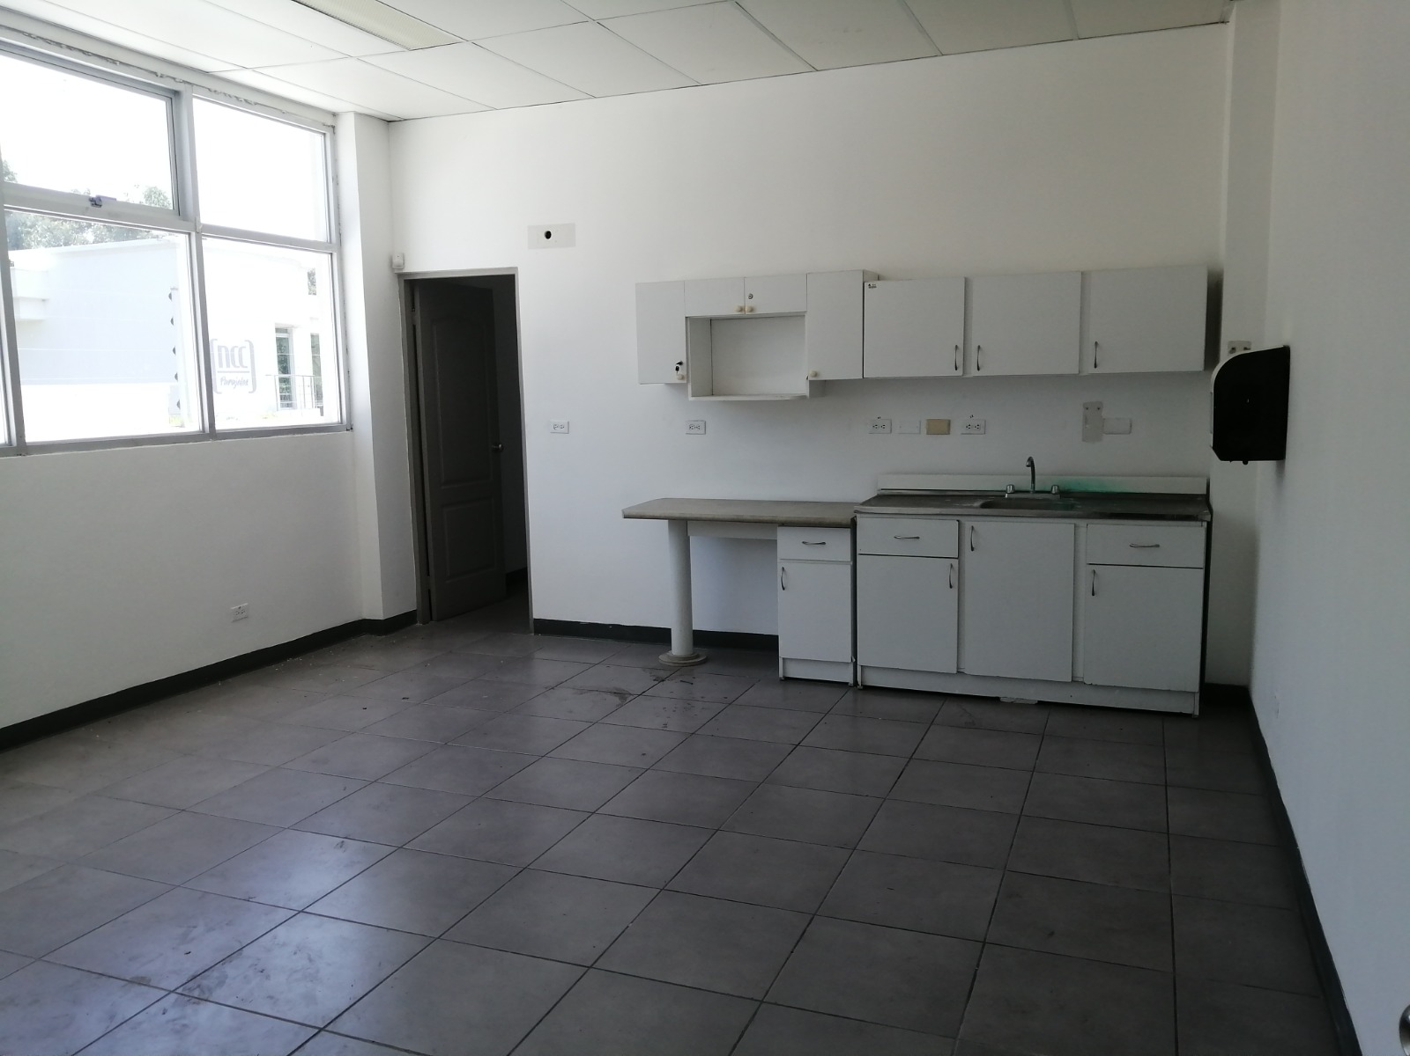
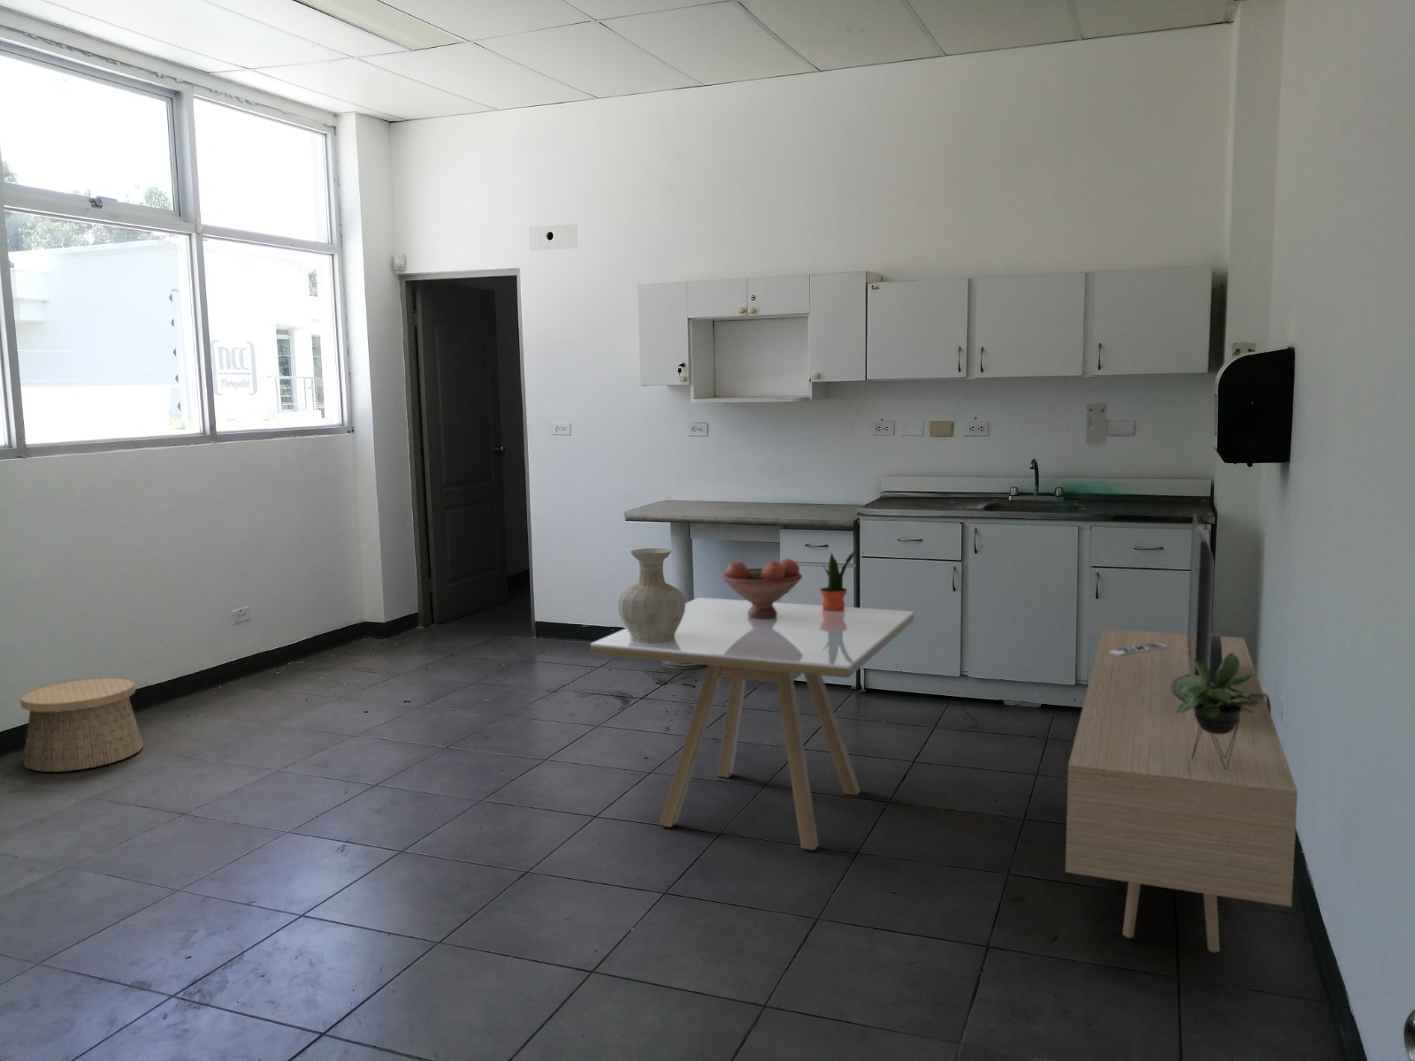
+ vase [617,547,686,642]
+ media console [1065,513,1298,954]
+ dining table [589,597,916,851]
+ potted plant [819,545,859,611]
+ basket [19,676,144,772]
+ fruit bowl [722,558,803,619]
